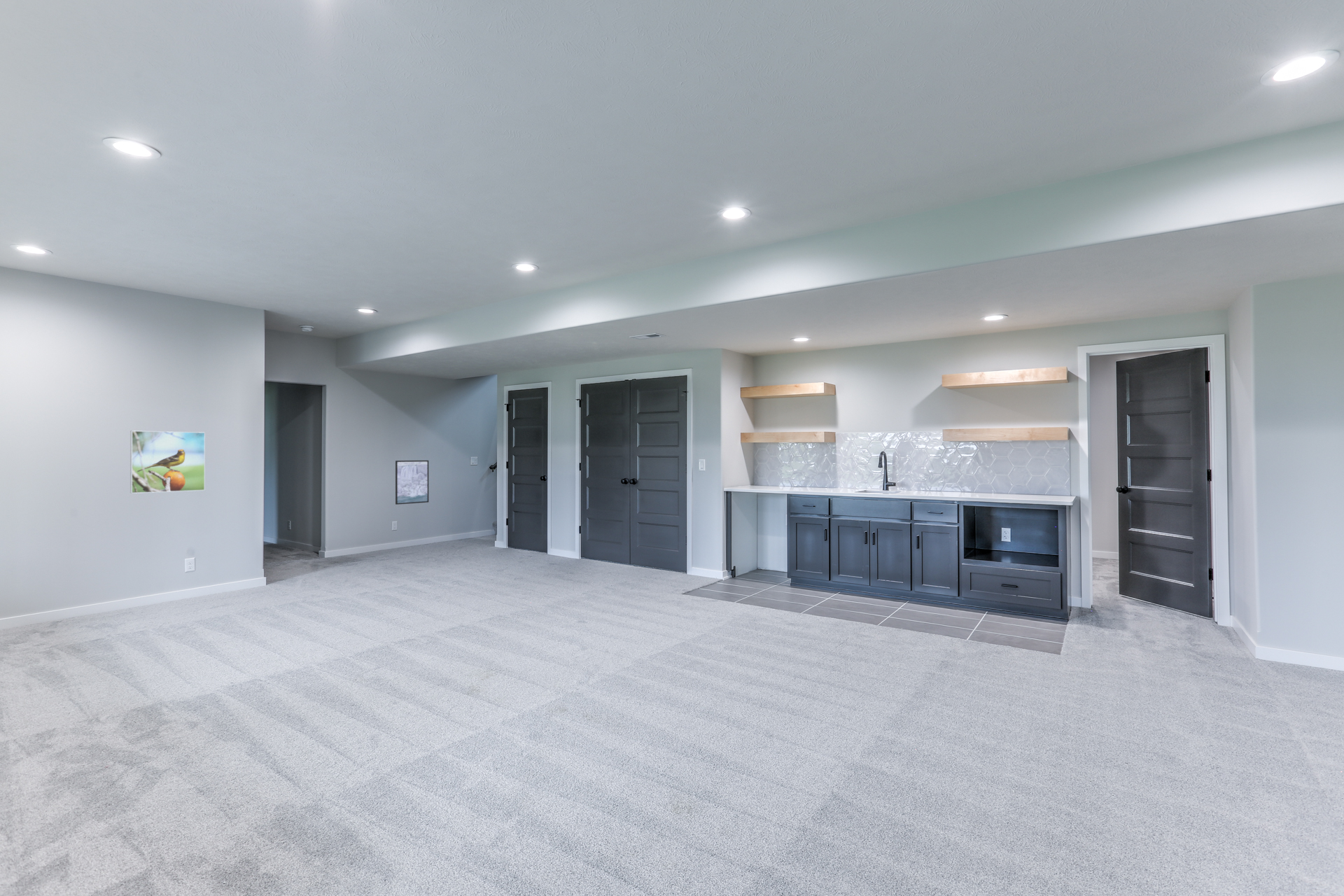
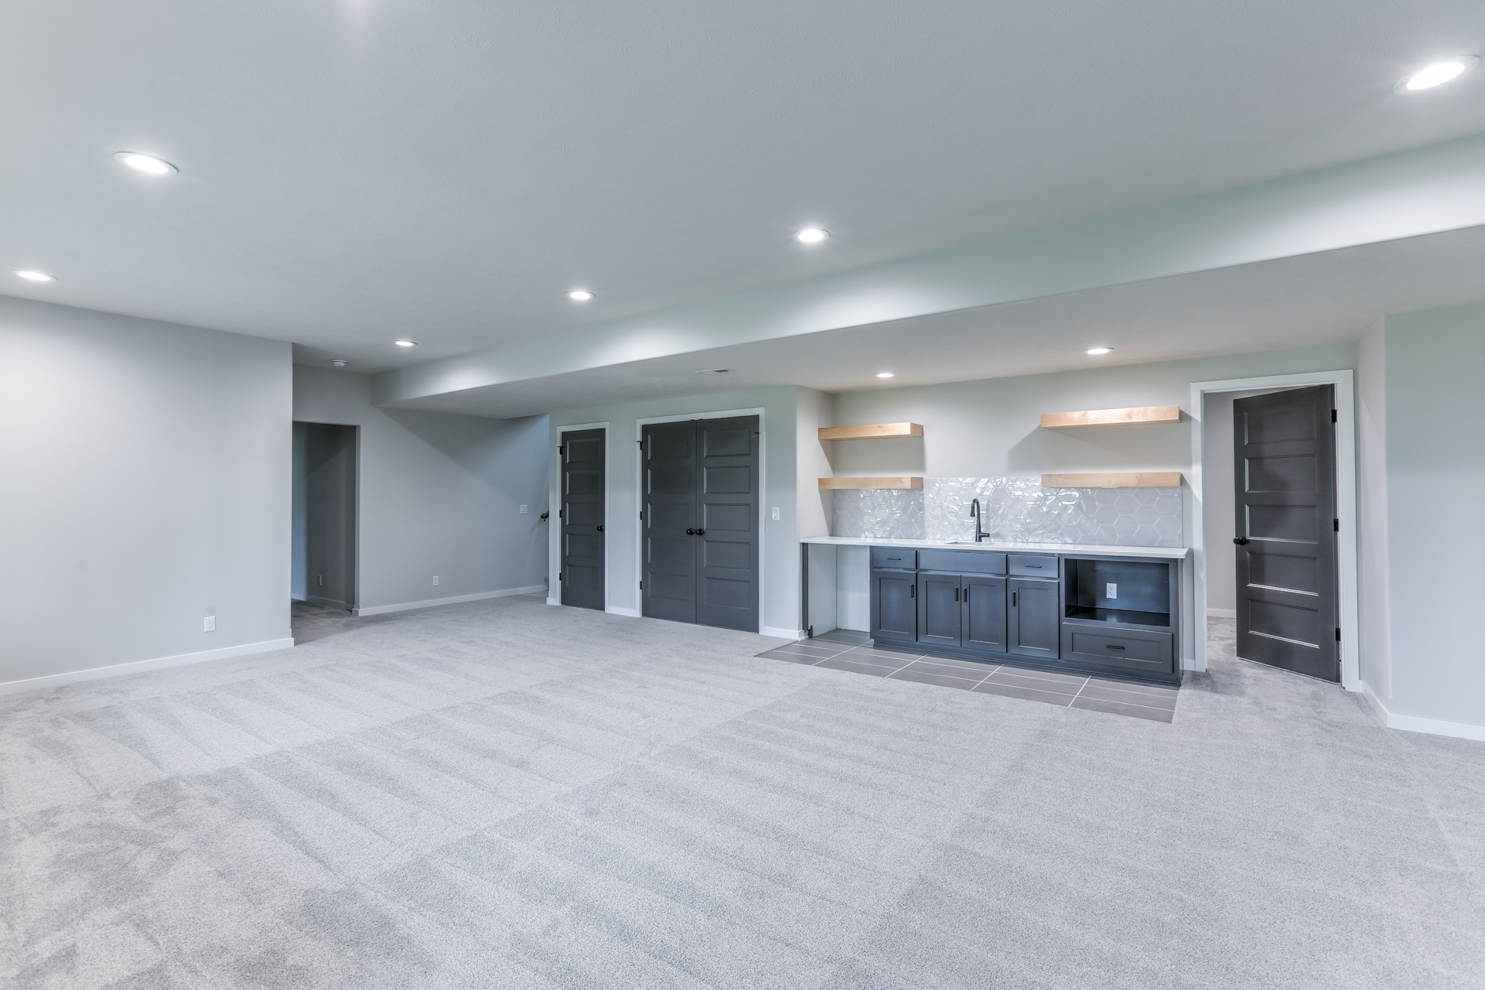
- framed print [395,460,429,505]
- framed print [130,430,206,494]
